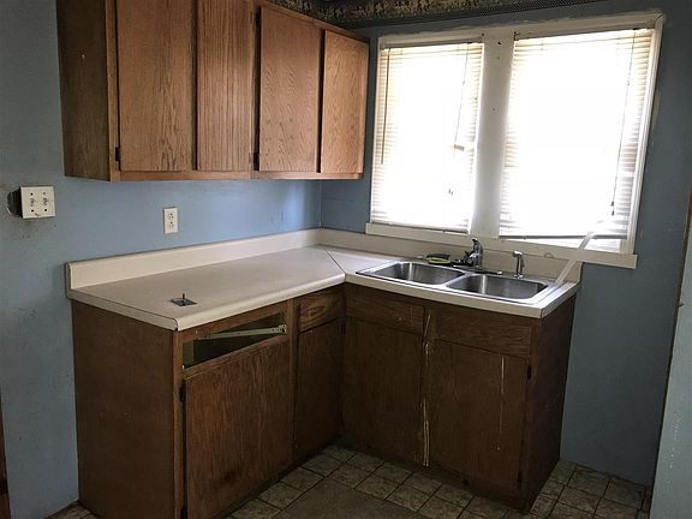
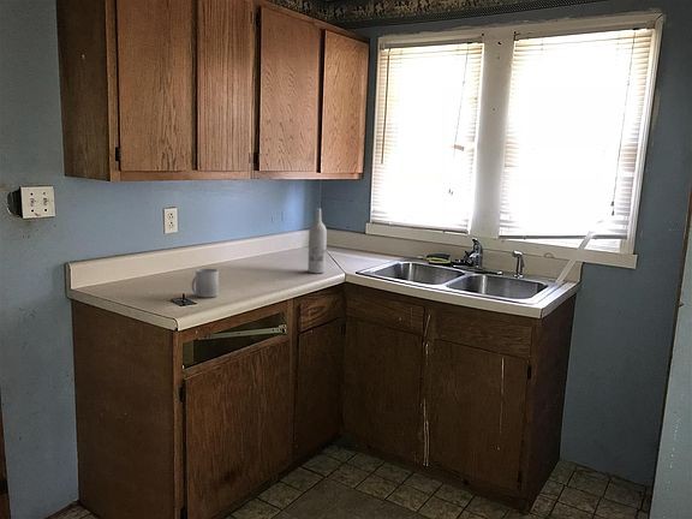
+ wine bottle [306,207,328,274]
+ mug [190,268,220,298]
